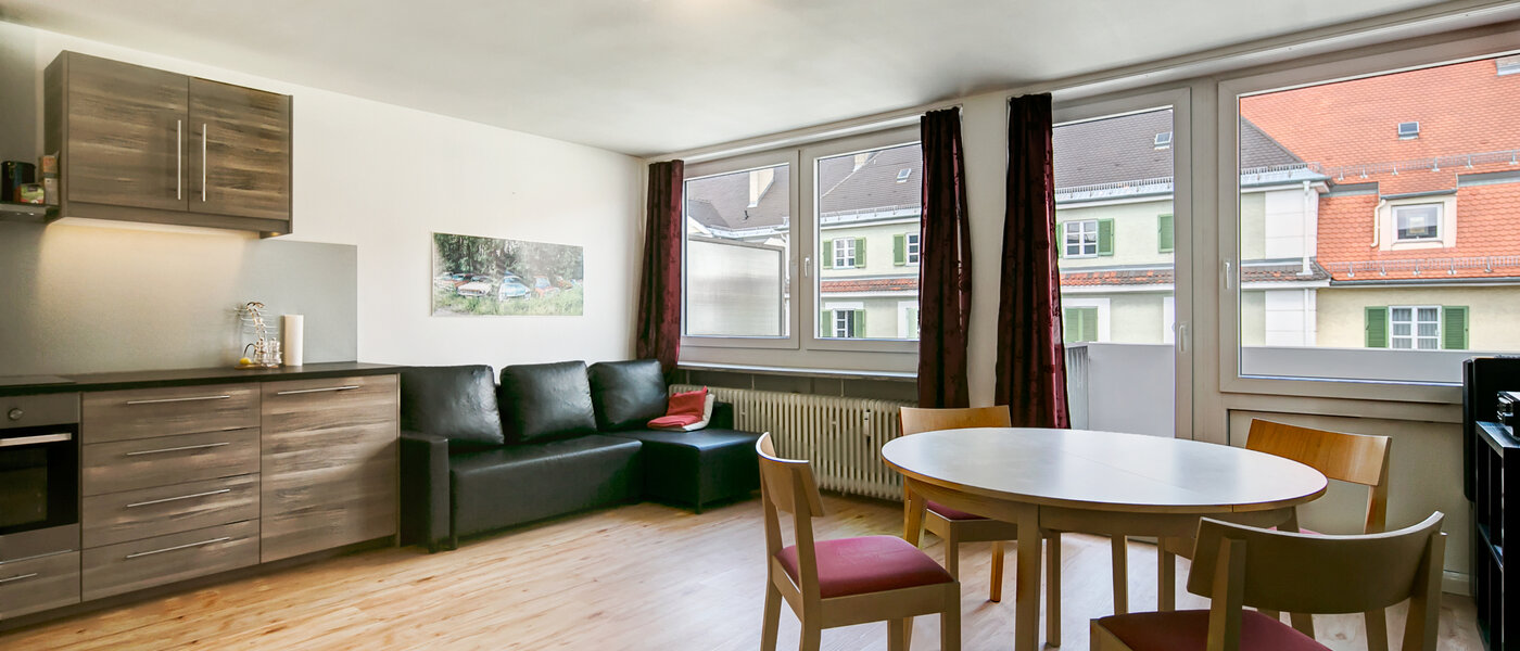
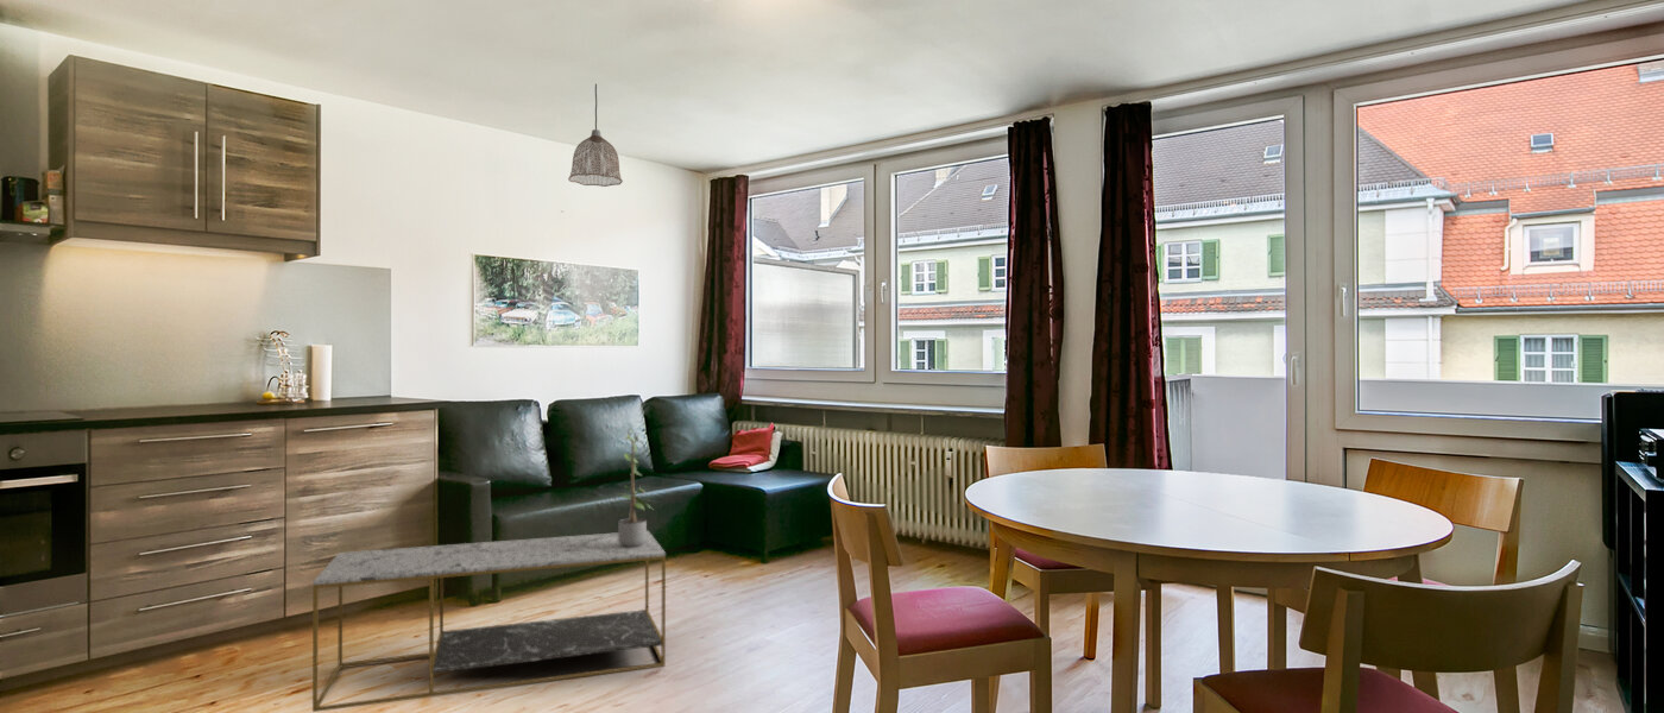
+ coffee table [311,530,667,713]
+ potted plant [617,427,657,547]
+ pendant lamp [567,83,624,188]
